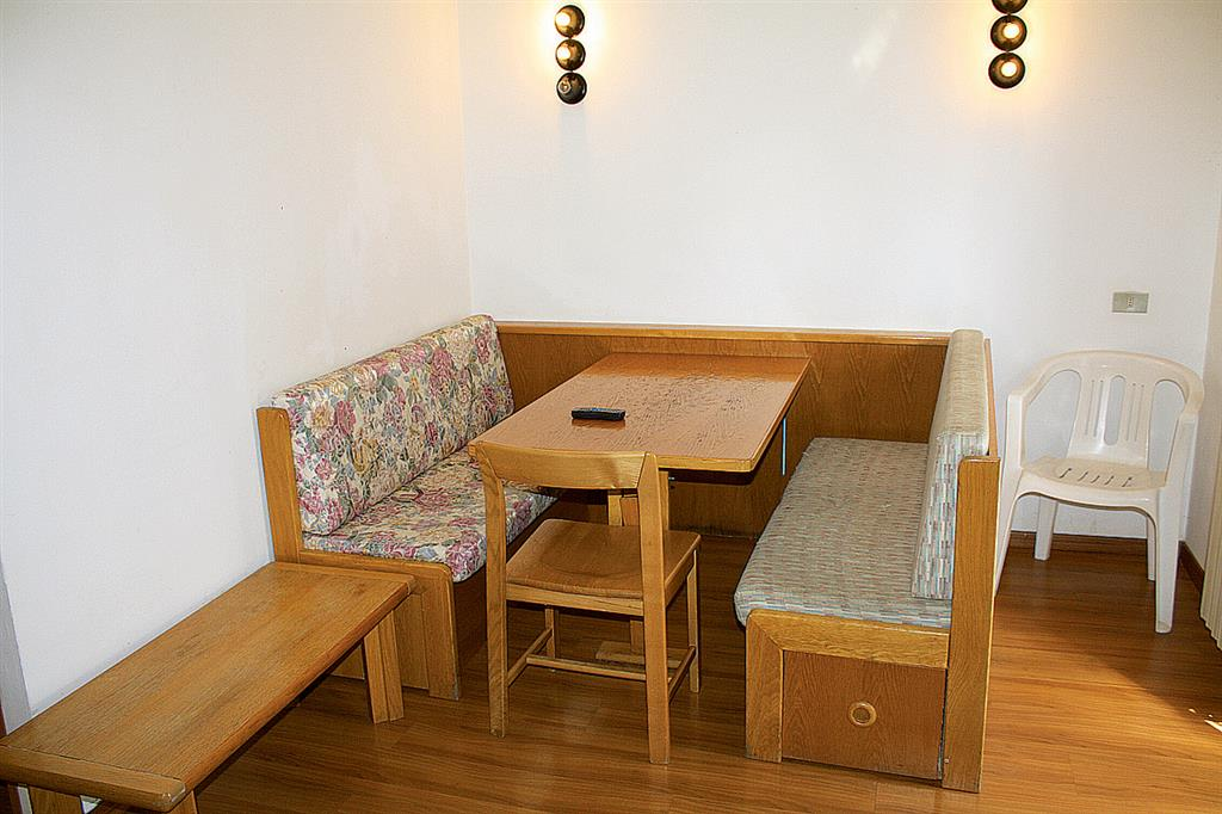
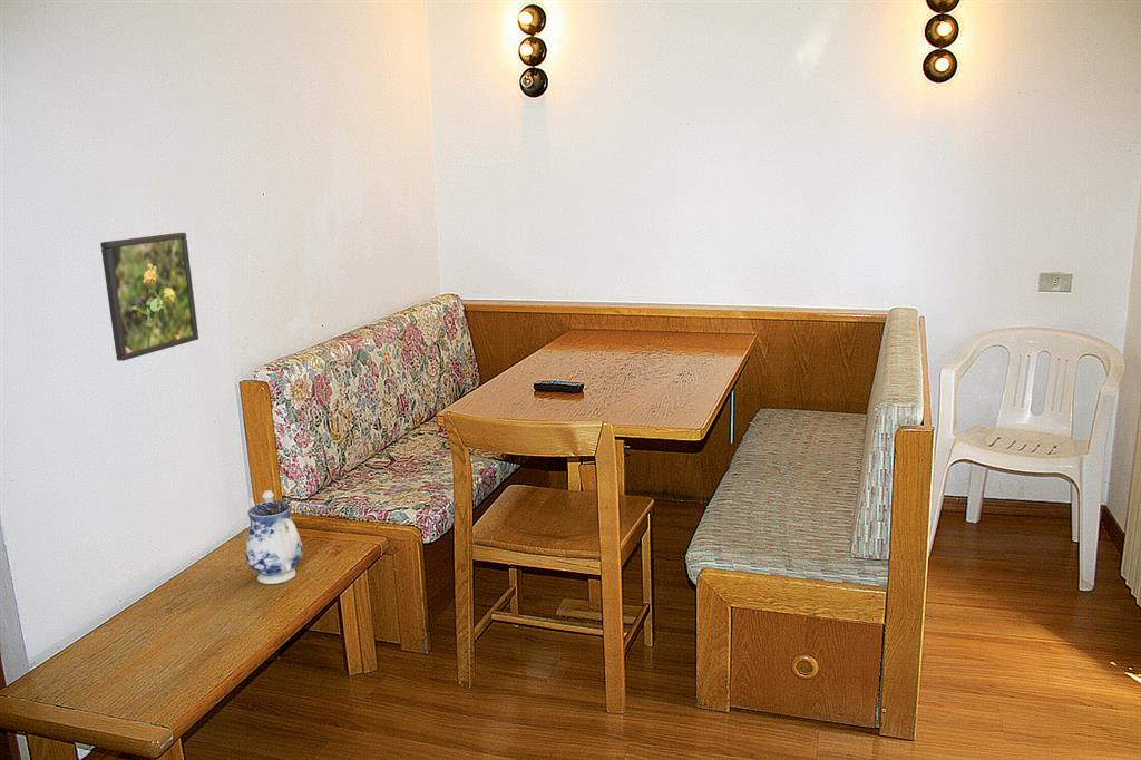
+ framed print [99,232,199,362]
+ teapot [244,489,303,585]
